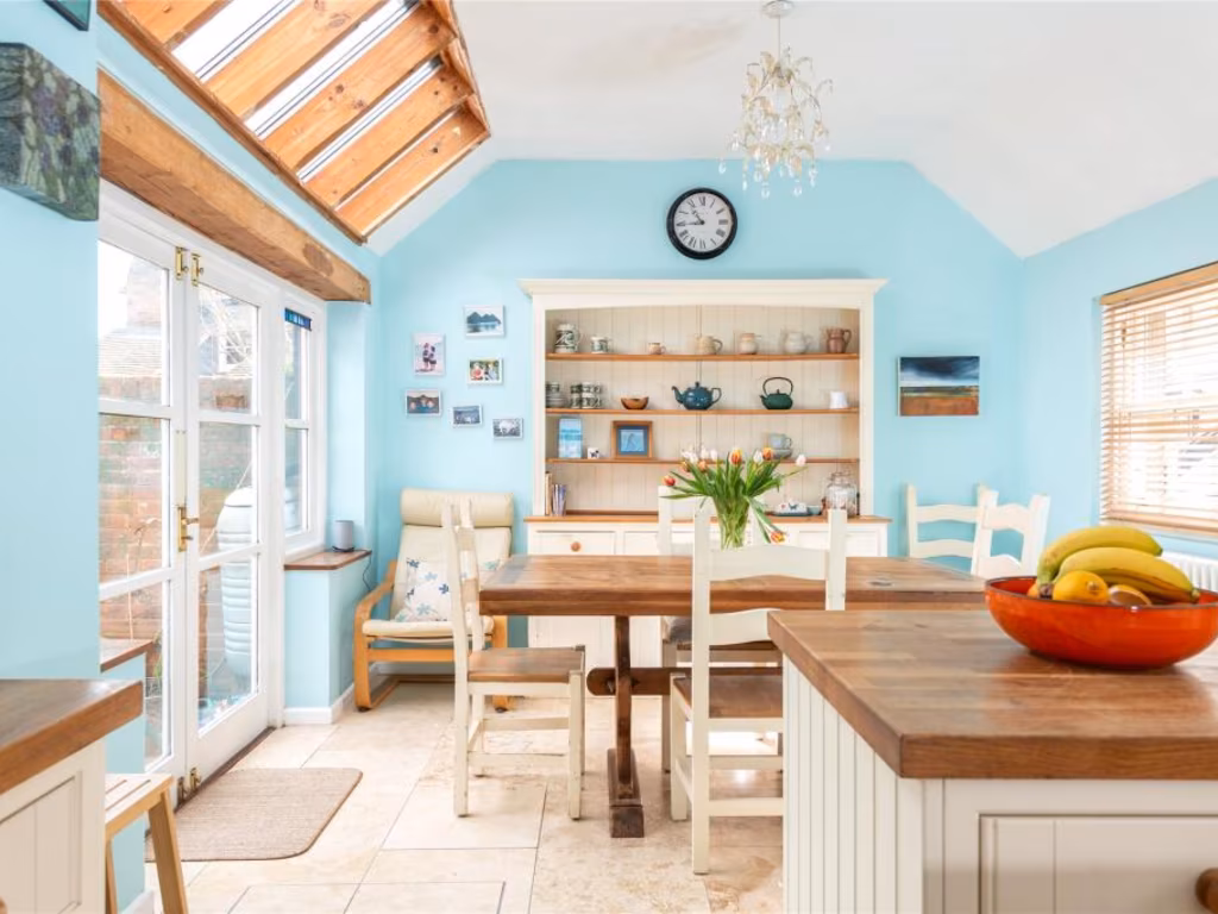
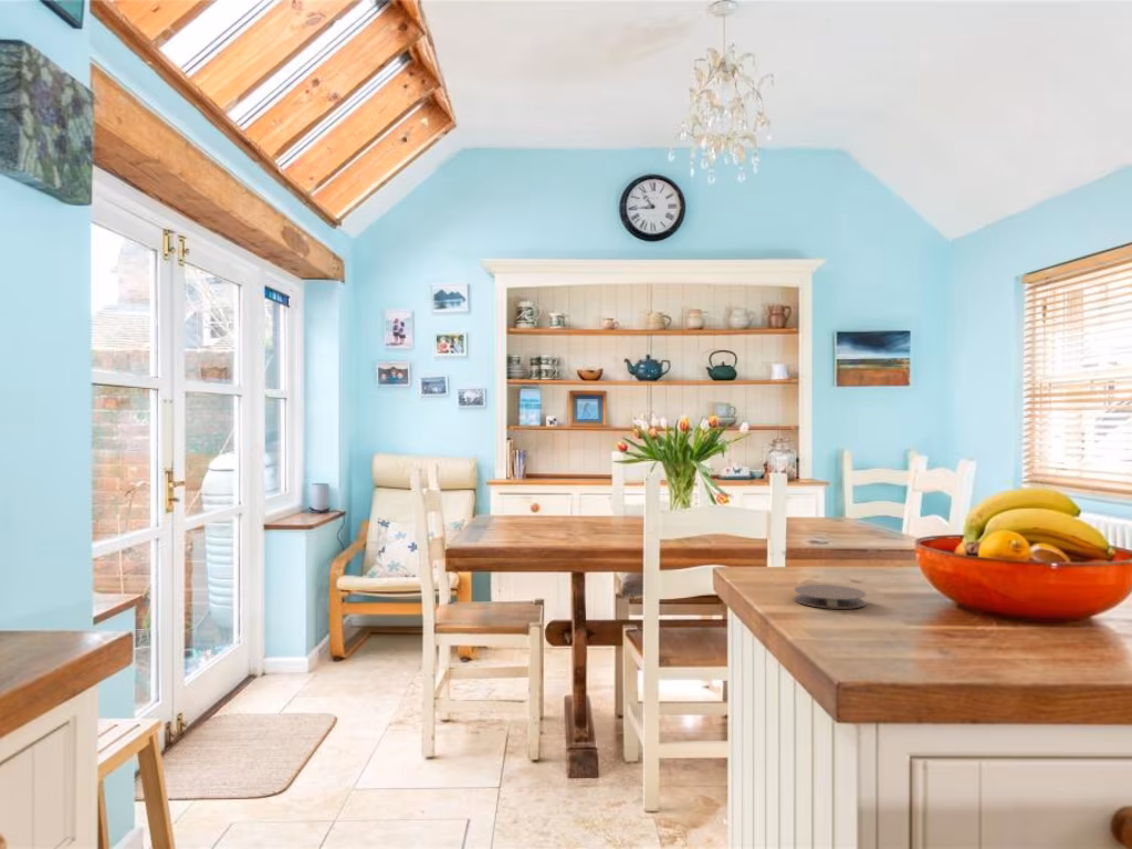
+ coaster [794,584,868,610]
